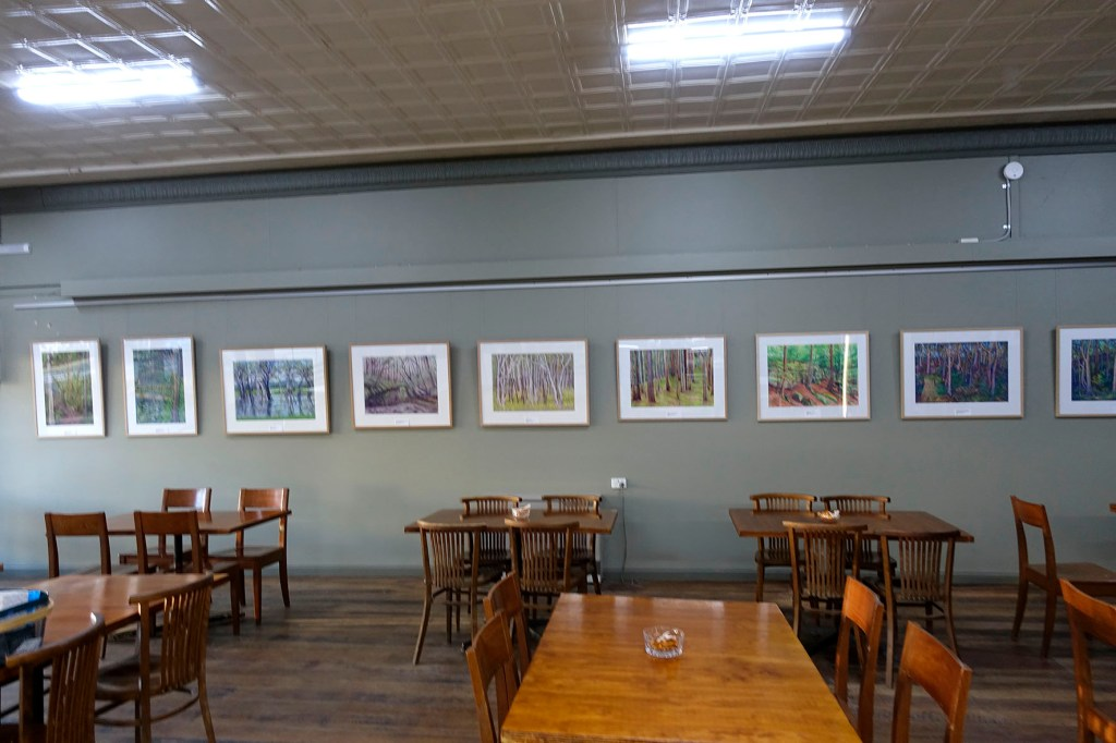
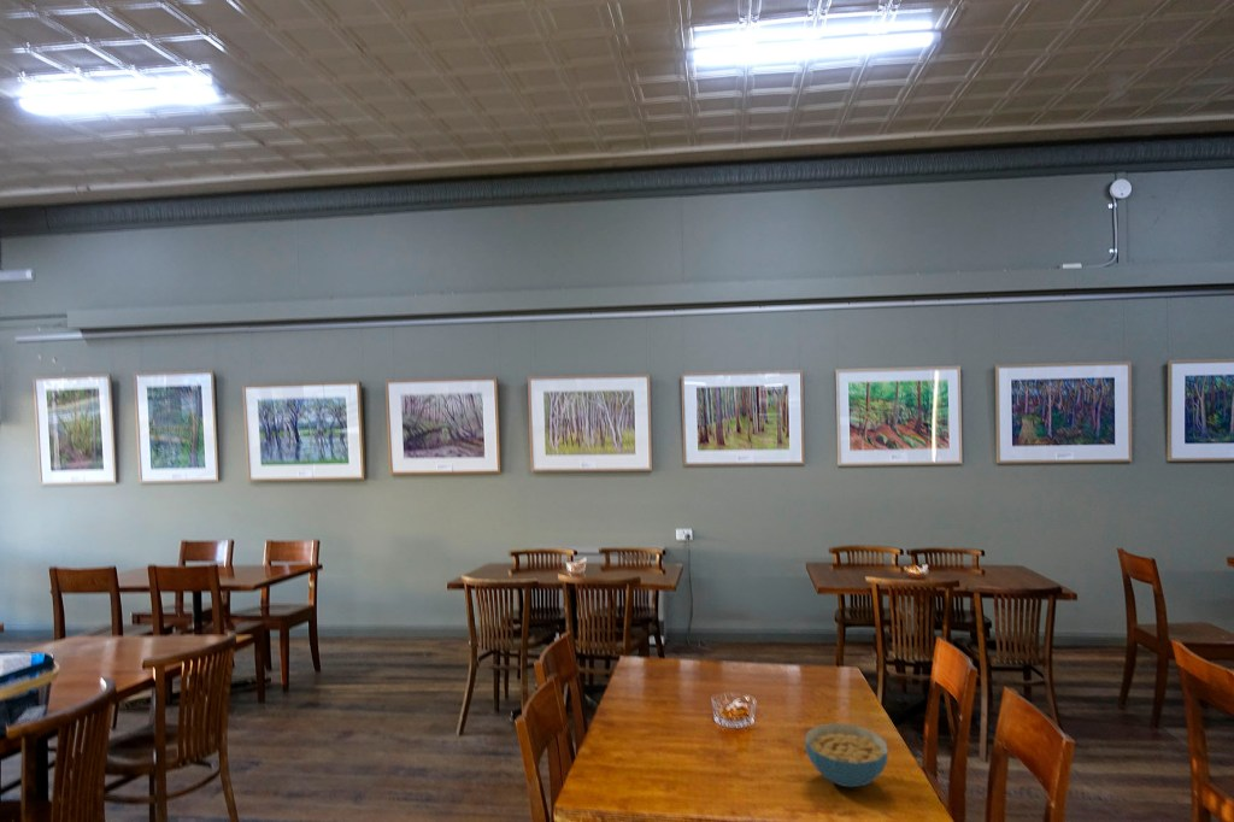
+ cereal bowl [804,722,889,788]
